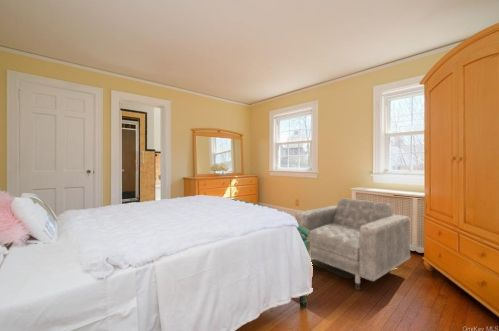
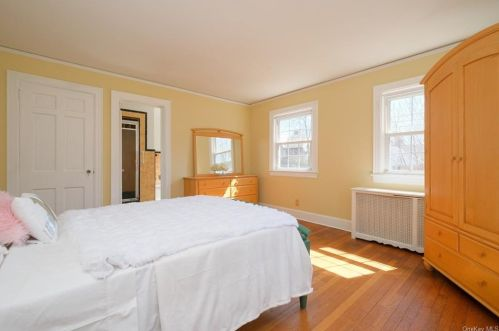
- armchair [294,197,411,291]
